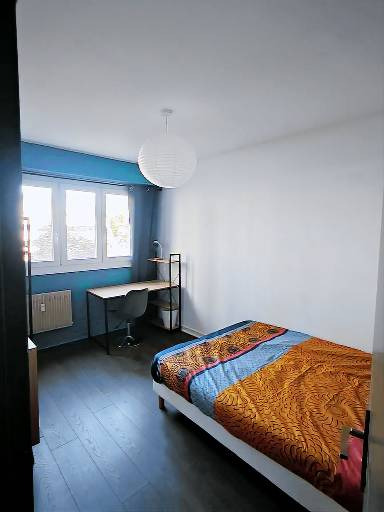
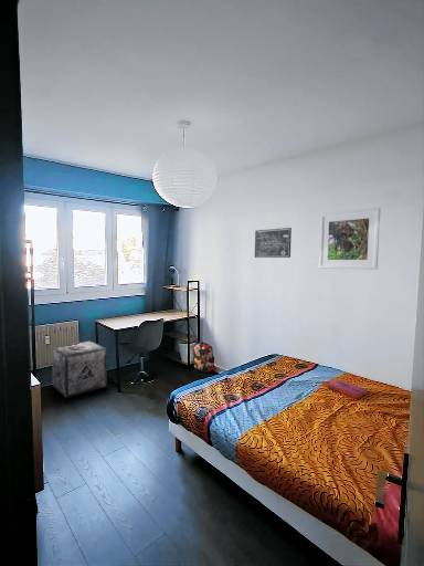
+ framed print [318,207,382,271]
+ hardback book [327,379,369,399]
+ storage crate [51,339,107,399]
+ backpack [190,340,216,374]
+ wall art [254,227,293,259]
